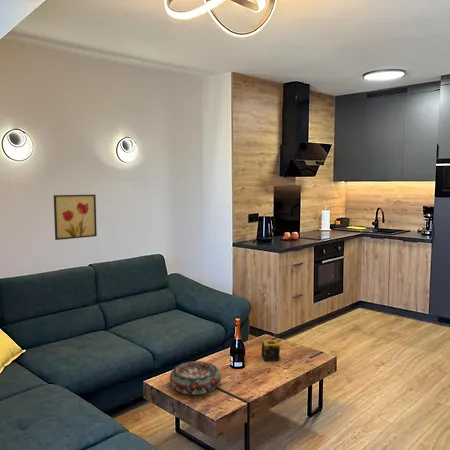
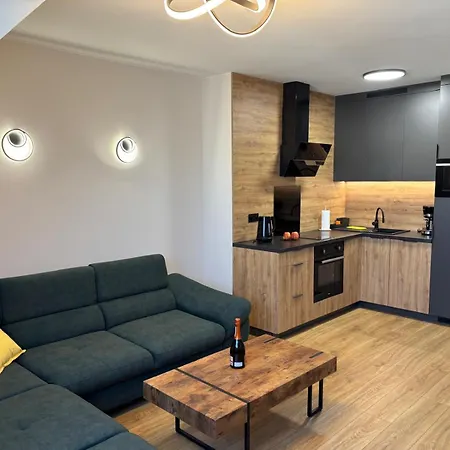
- wall art [53,194,98,241]
- candle [261,339,281,362]
- decorative bowl [169,360,222,395]
